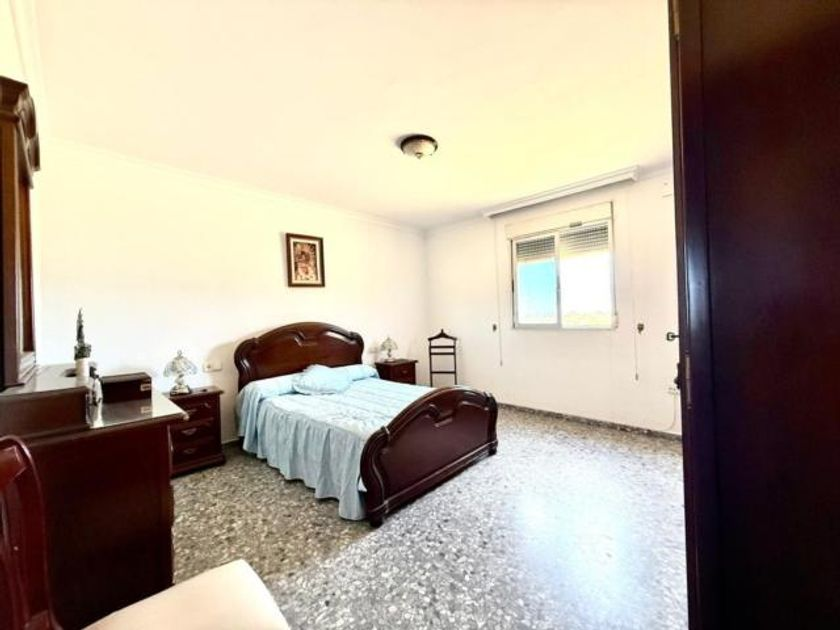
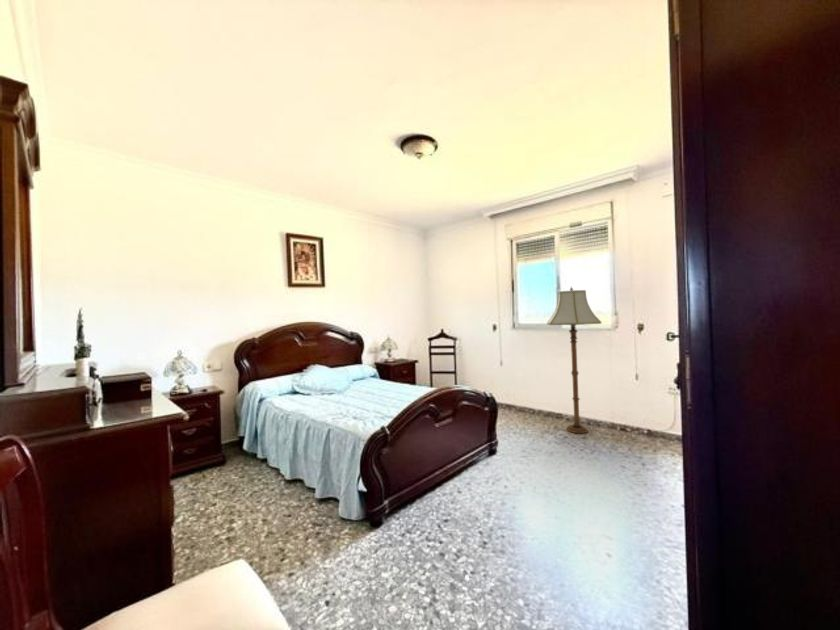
+ floor lamp [546,286,602,434]
